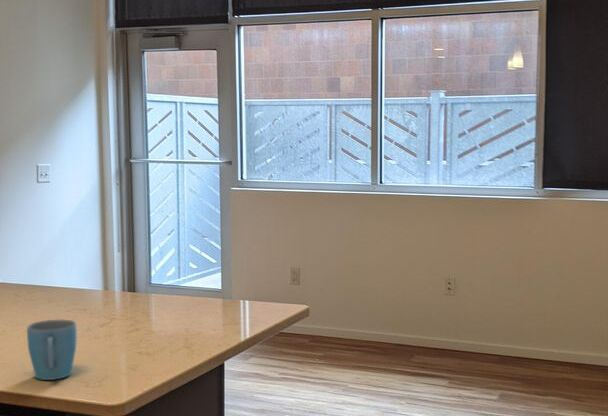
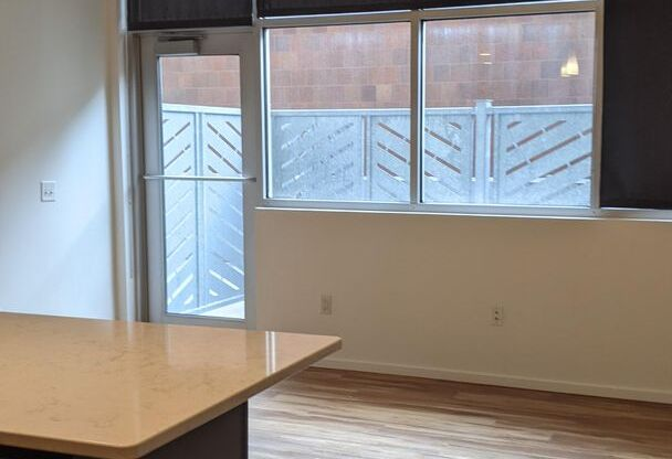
- mug [26,319,78,381]
